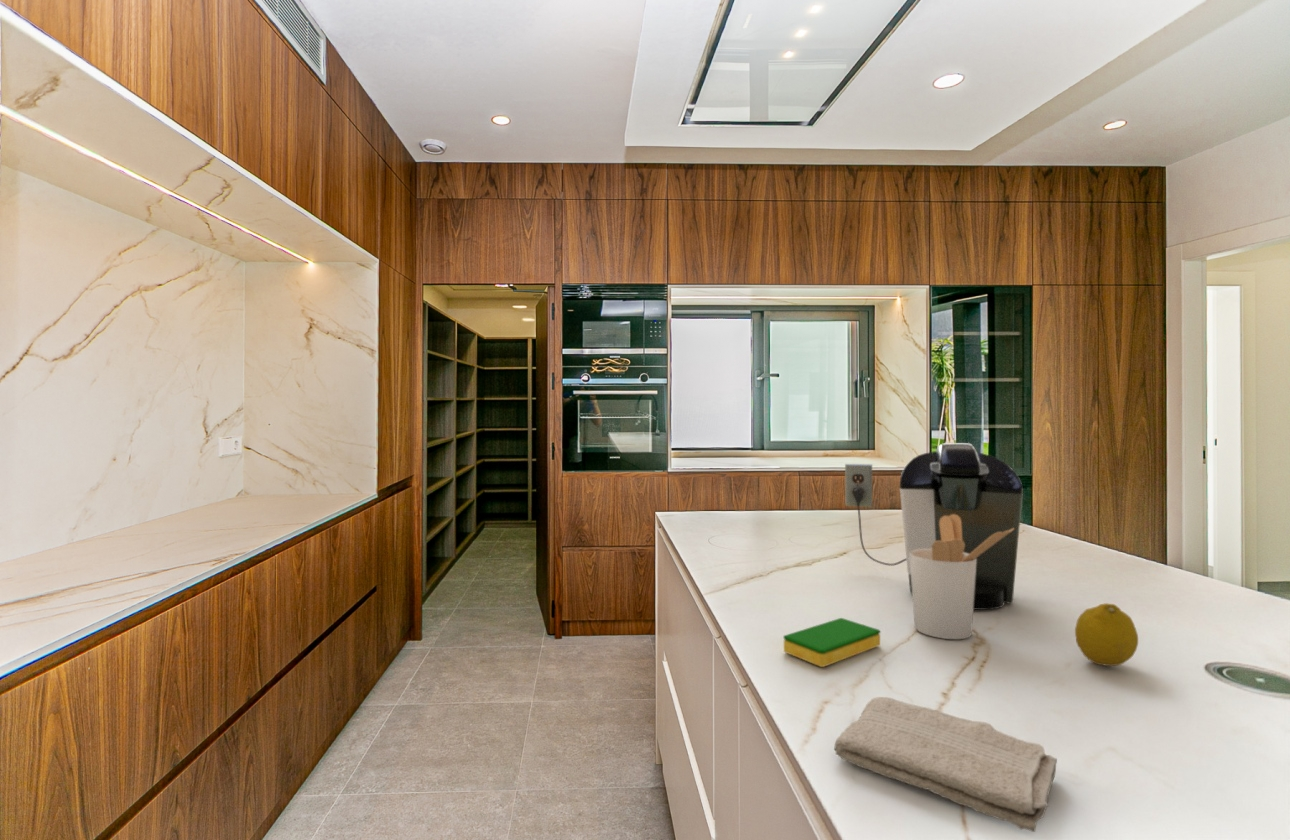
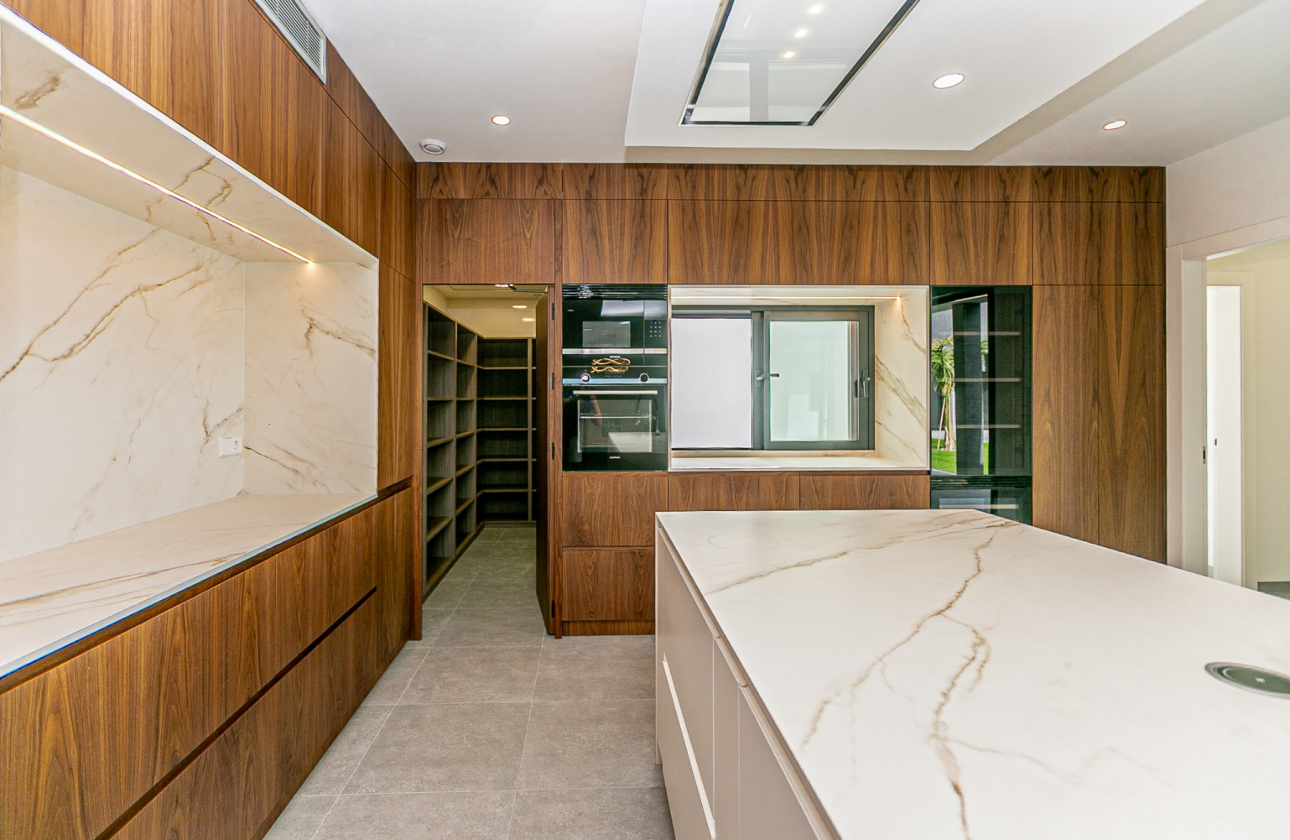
- dish sponge [783,617,881,668]
- utensil holder [909,514,1014,640]
- coffee maker [844,442,1024,611]
- fruit [1074,602,1139,667]
- washcloth [834,696,1058,833]
